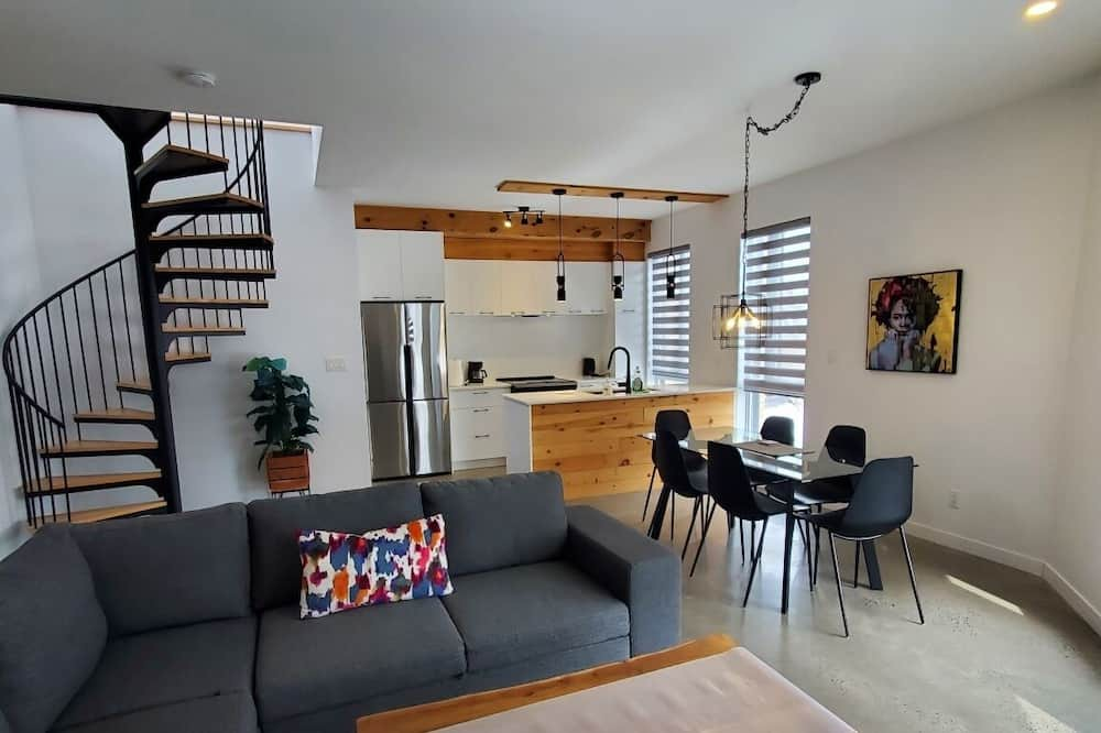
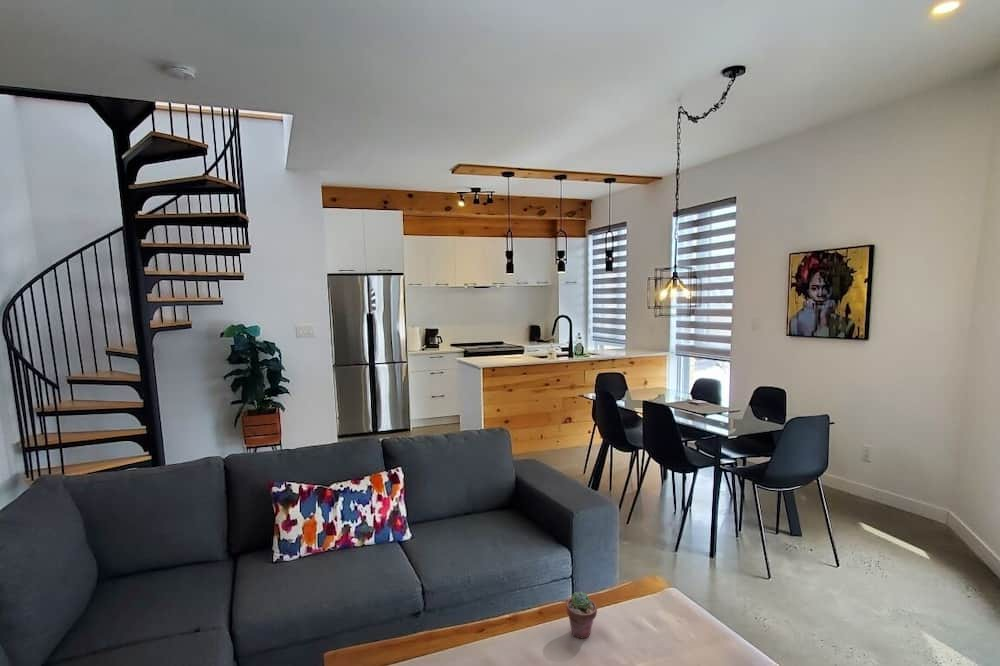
+ potted succulent [565,590,598,639]
